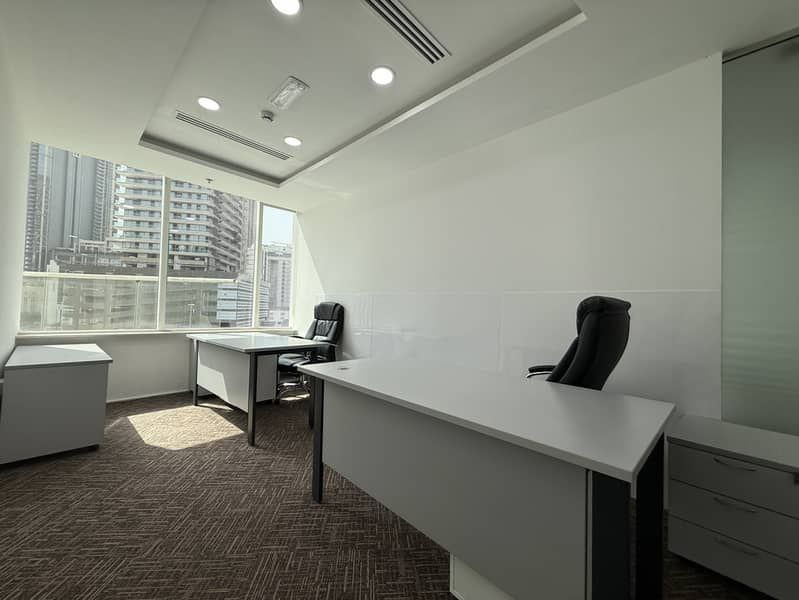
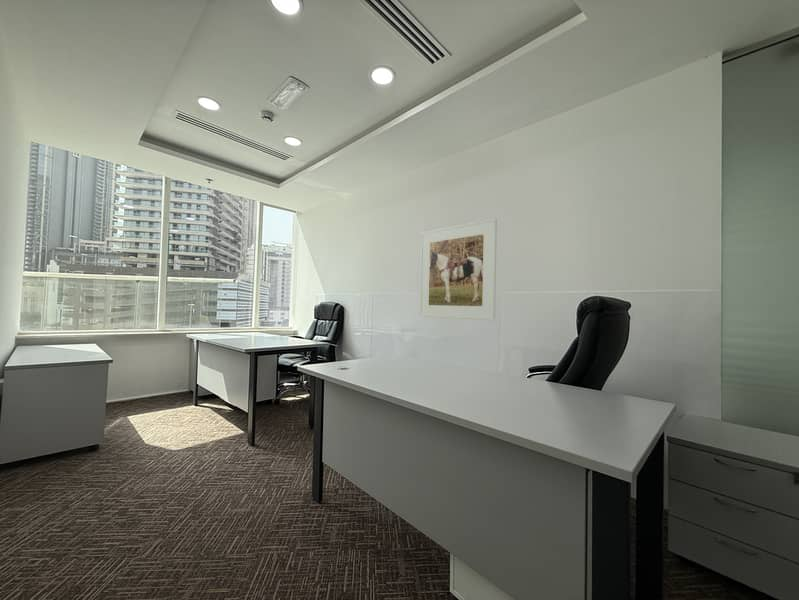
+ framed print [419,217,498,322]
